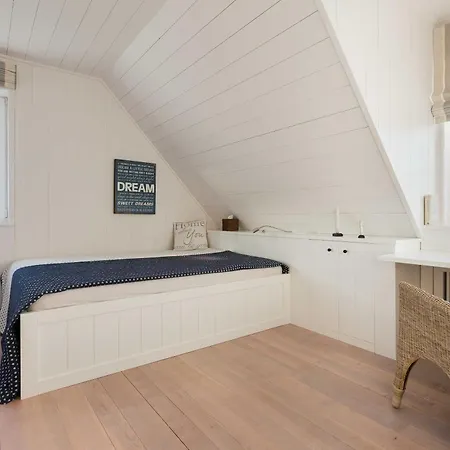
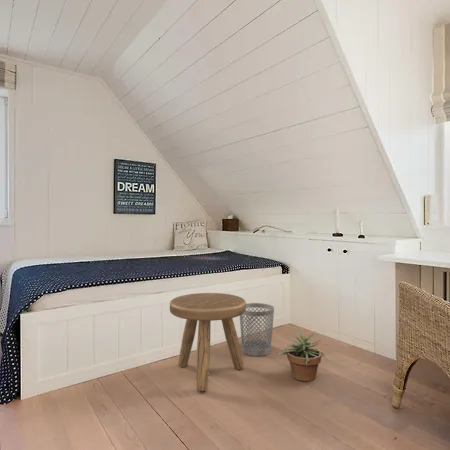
+ wastebasket [239,302,275,357]
+ stool [169,292,247,392]
+ potted plant [280,328,330,382]
